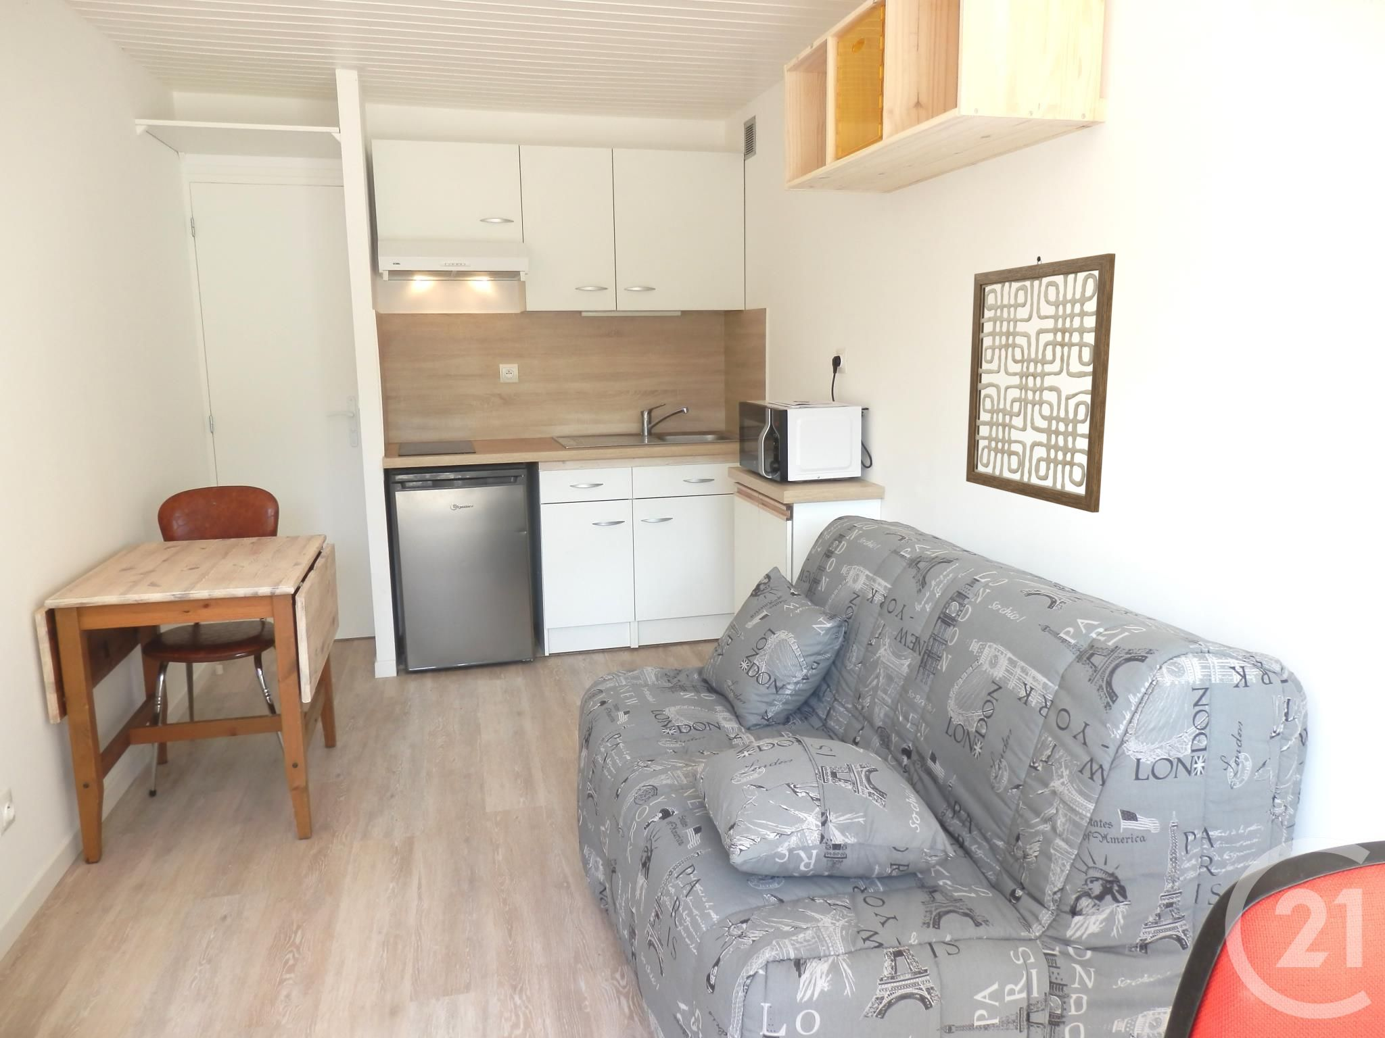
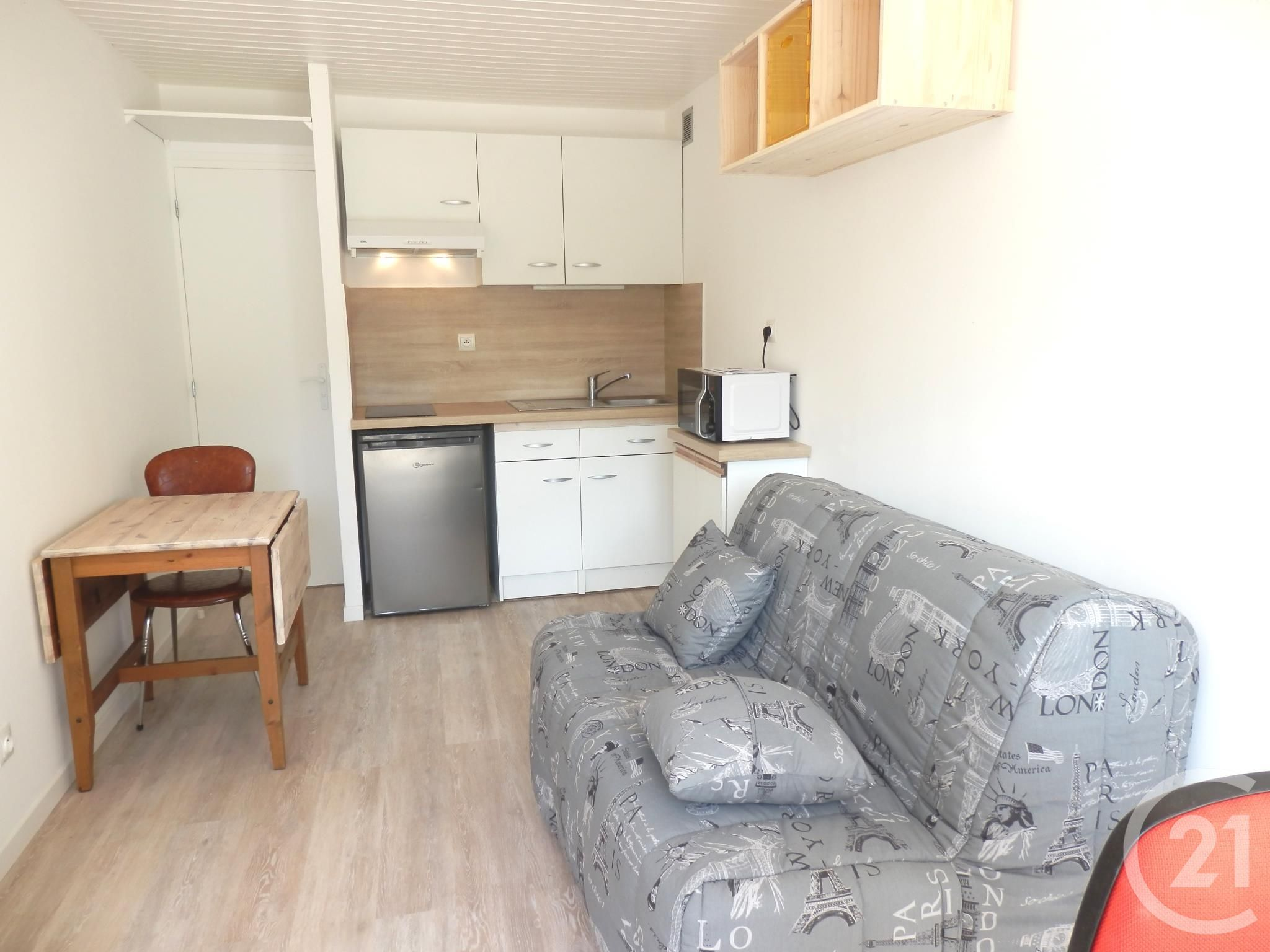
- wall art [966,253,1116,514]
